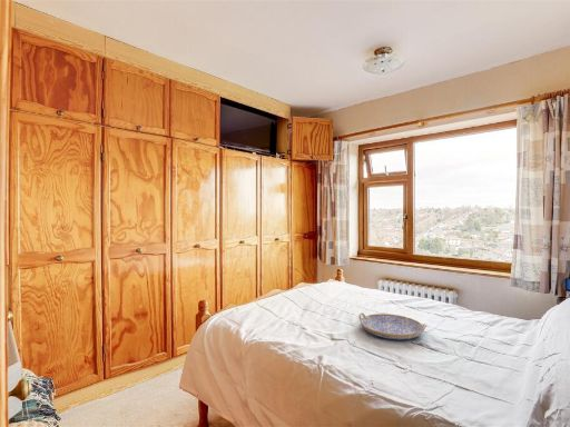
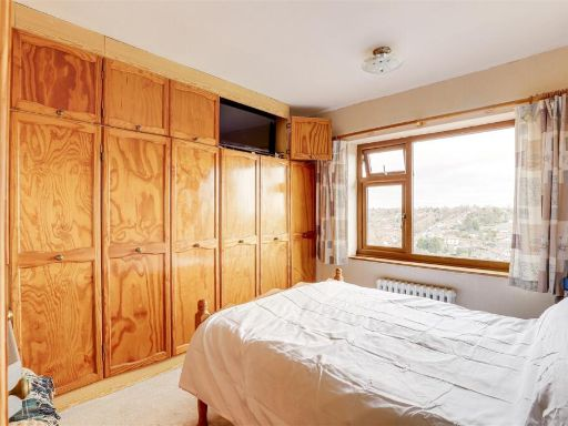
- serving tray [358,312,428,340]
